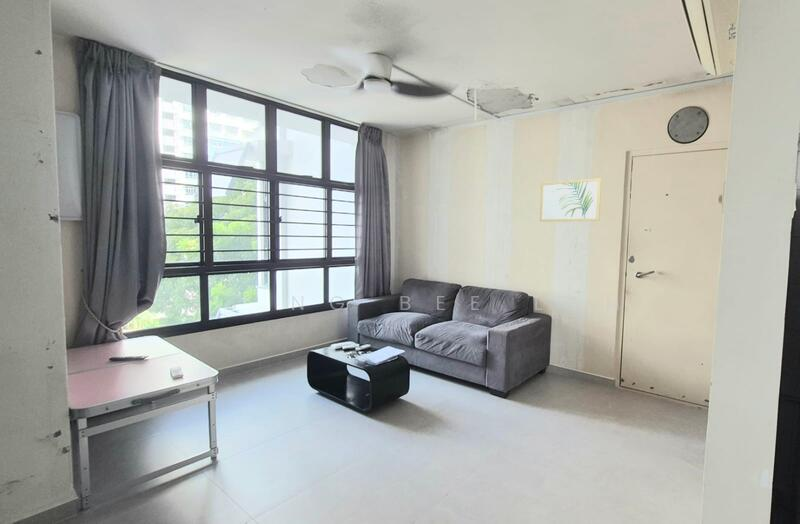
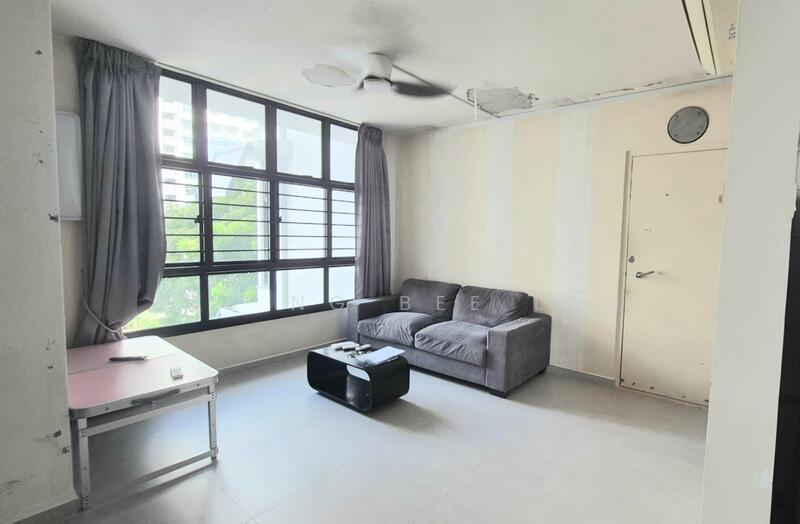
- wall art [539,177,603,223]
